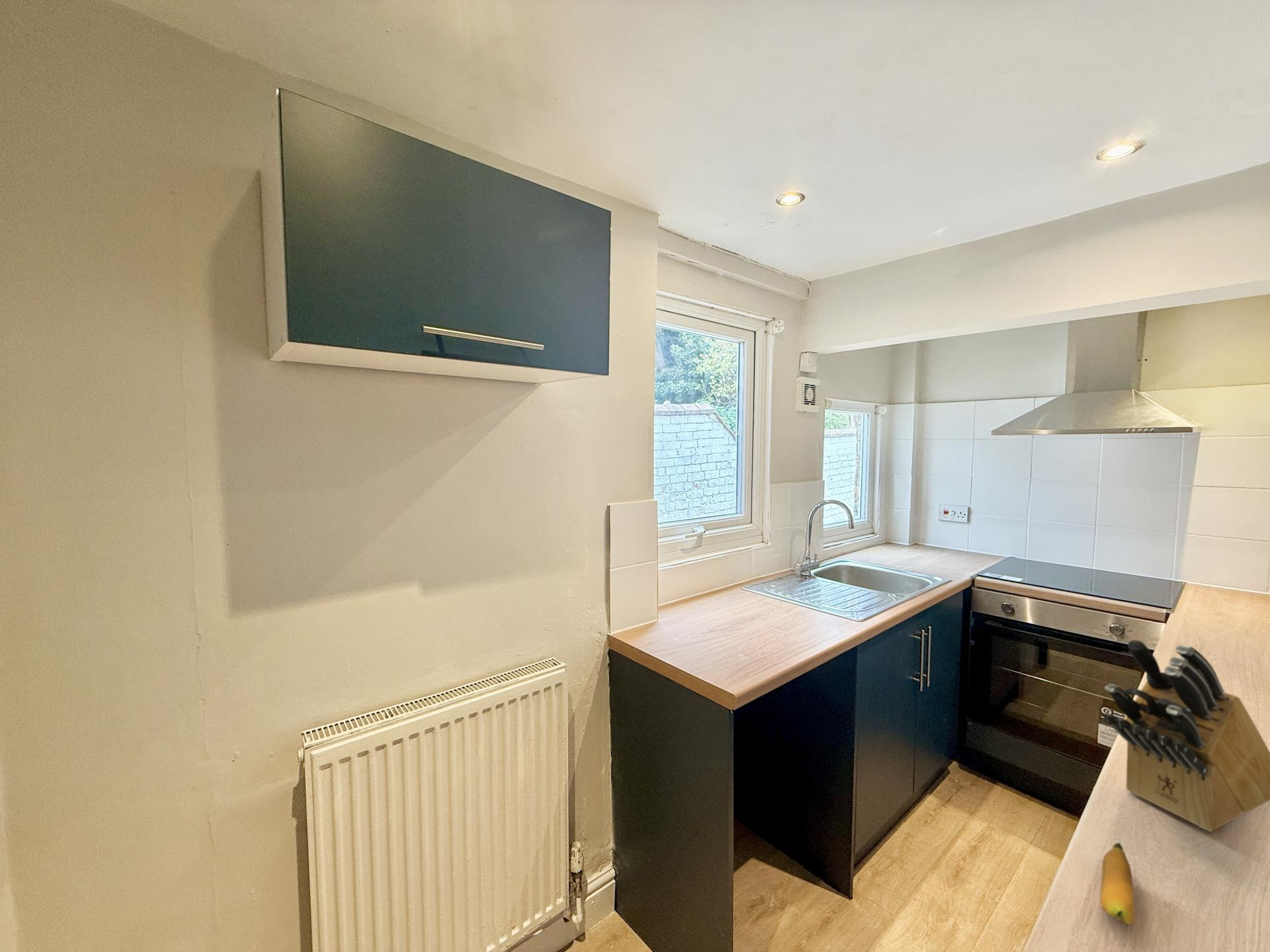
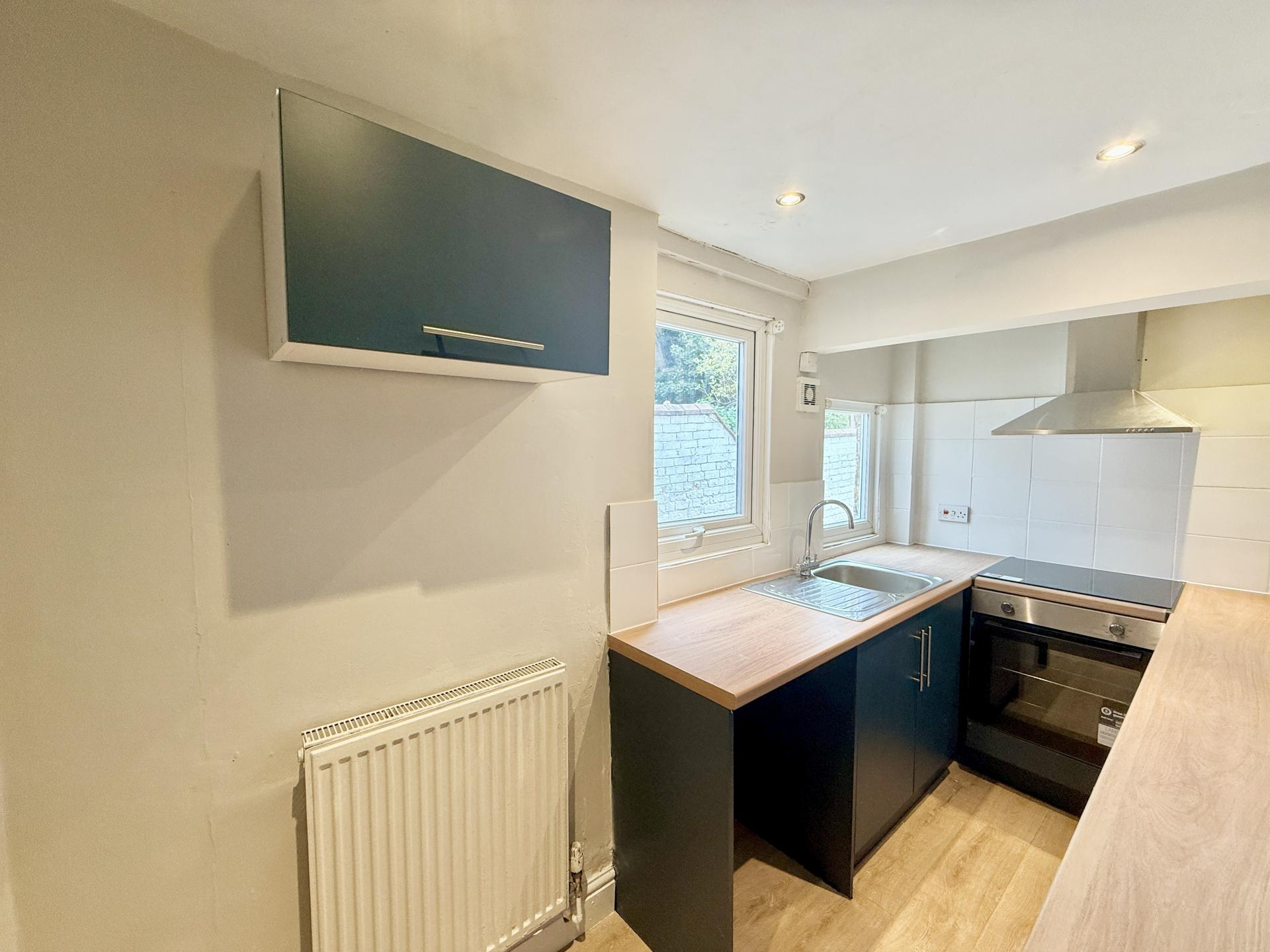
- banana [1100,842,1135,925]
- knife block [1103,639,1270,832]
